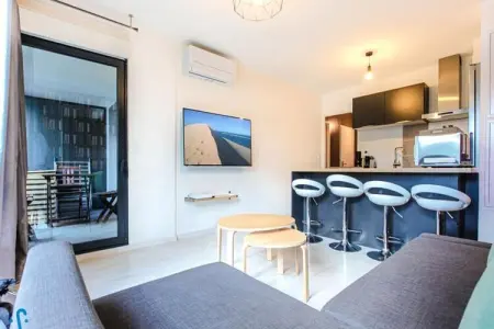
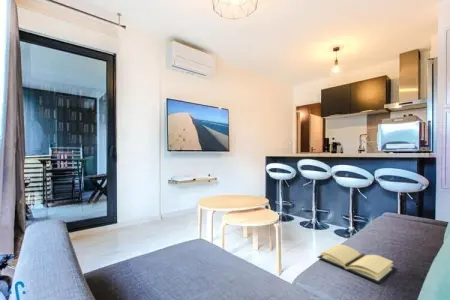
+ book [316,243,398,285]
